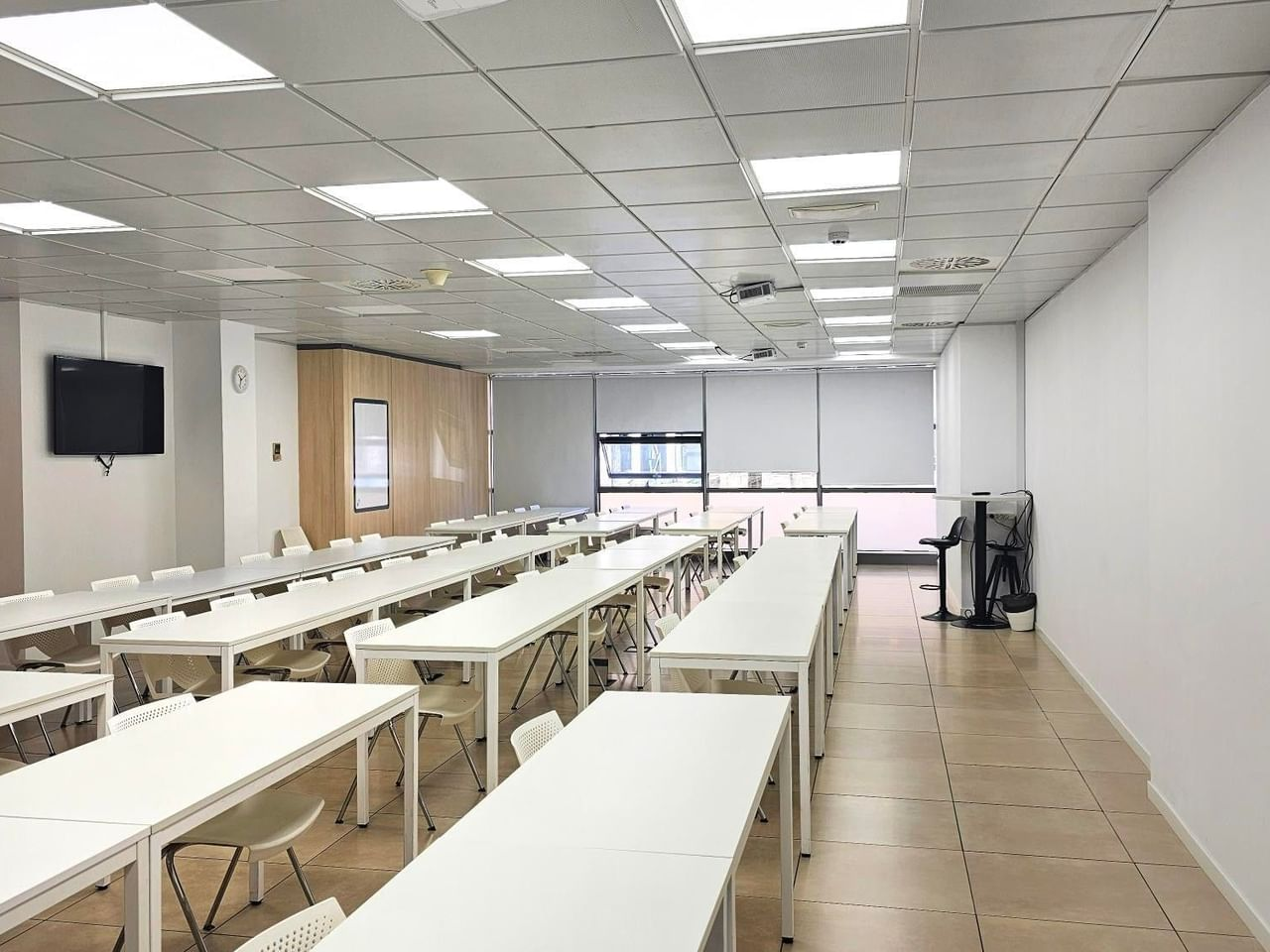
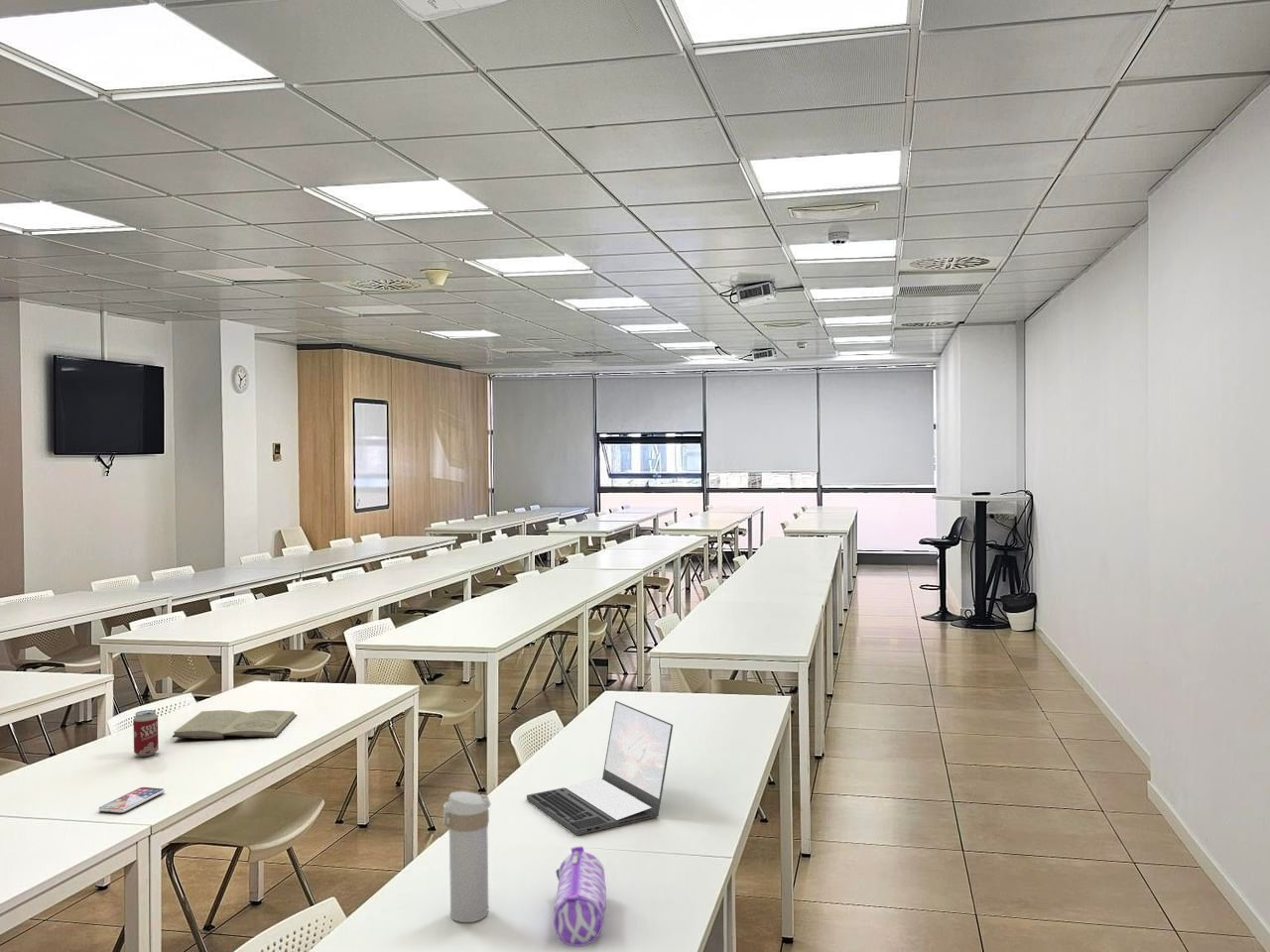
+ beverage can [132,709,160,758]
+ smartphone [98,786,166,814]
+ book [172,709,298,740]
+ pencil case [553,845,607,948]
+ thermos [442,790,492,923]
+ laptop [526,700,674,836]
